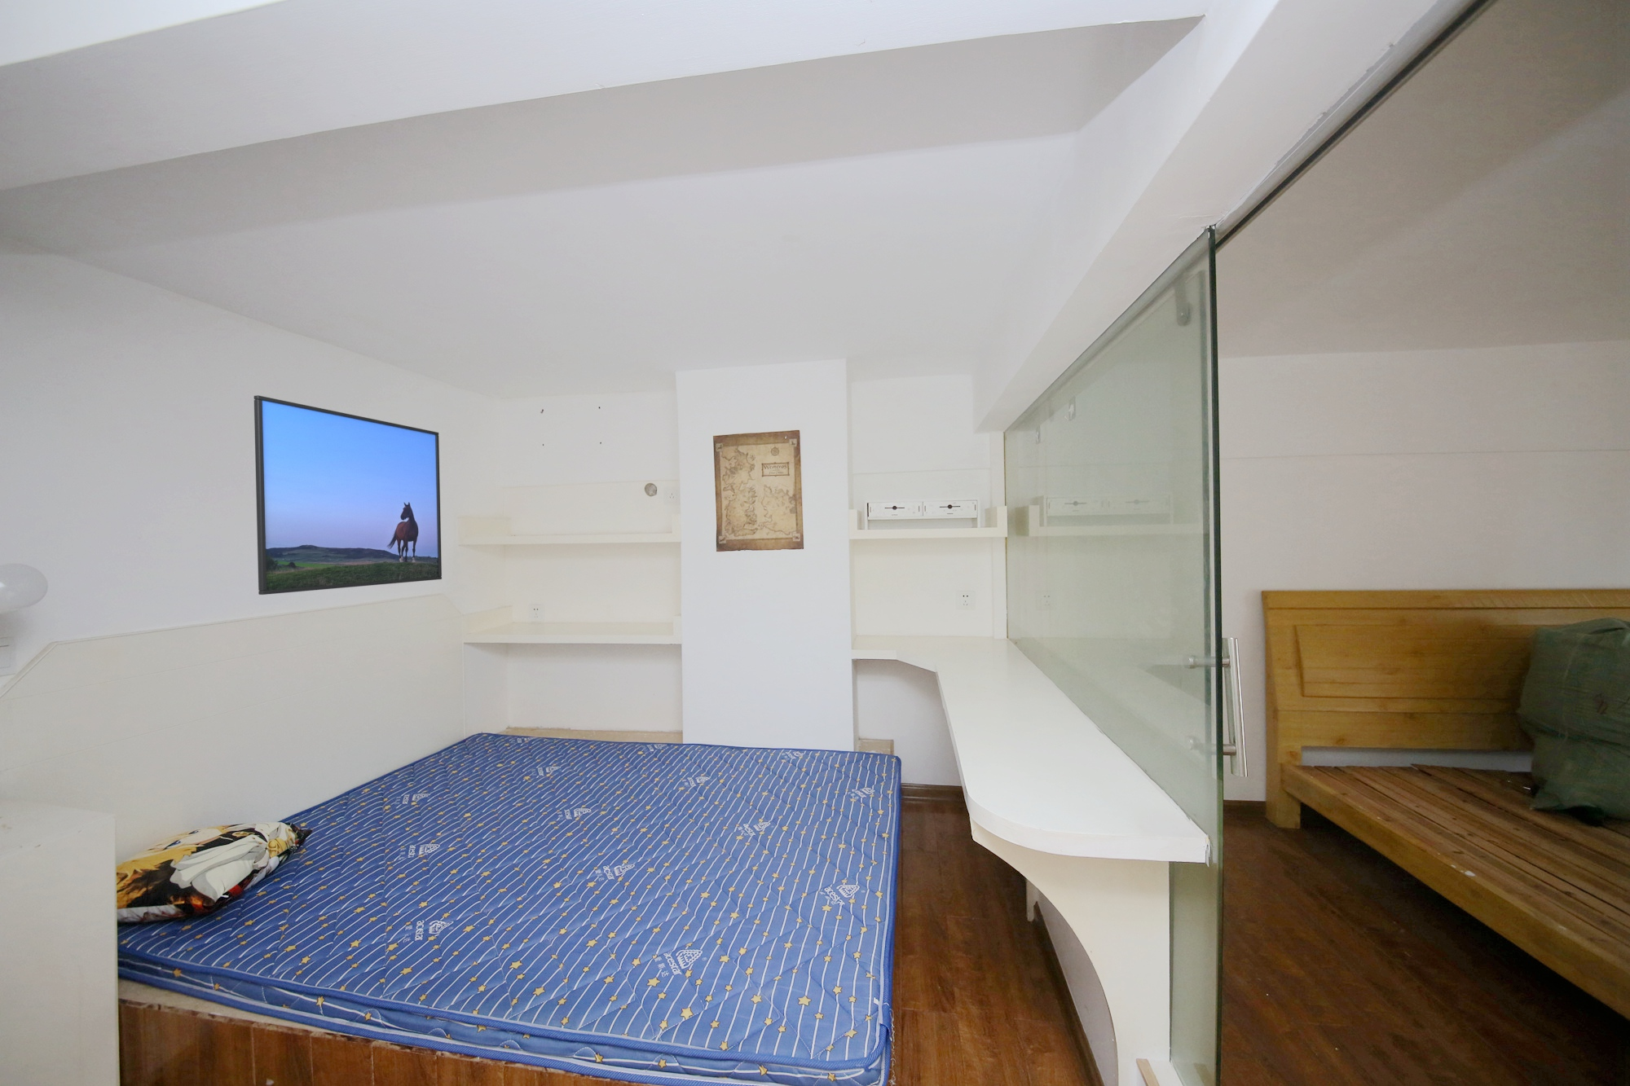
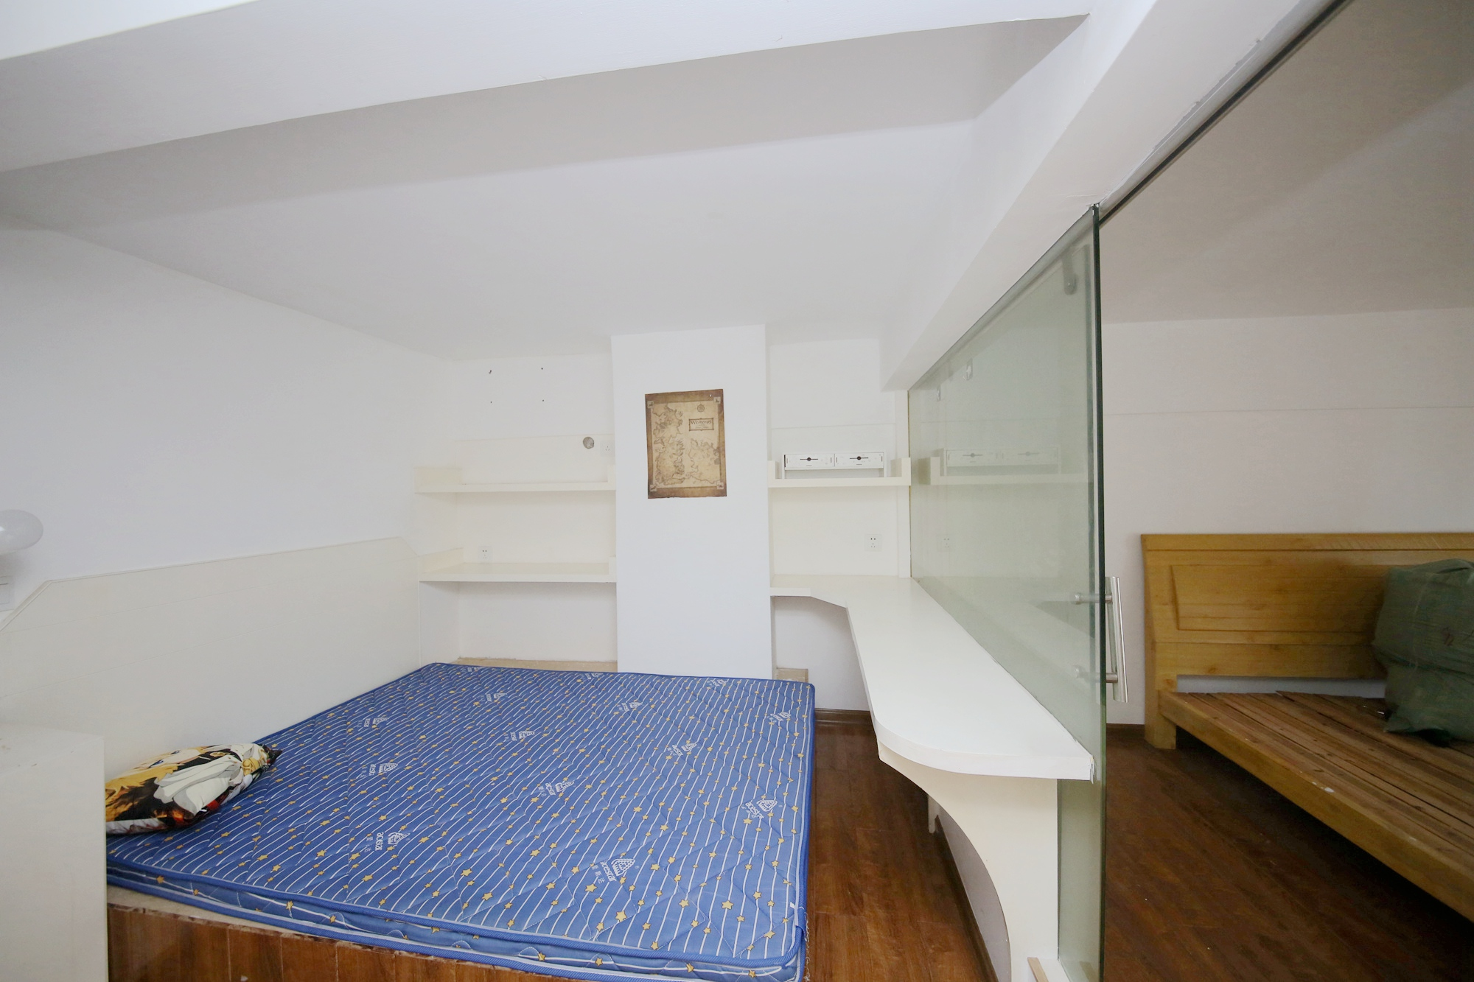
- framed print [253,394,442,595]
